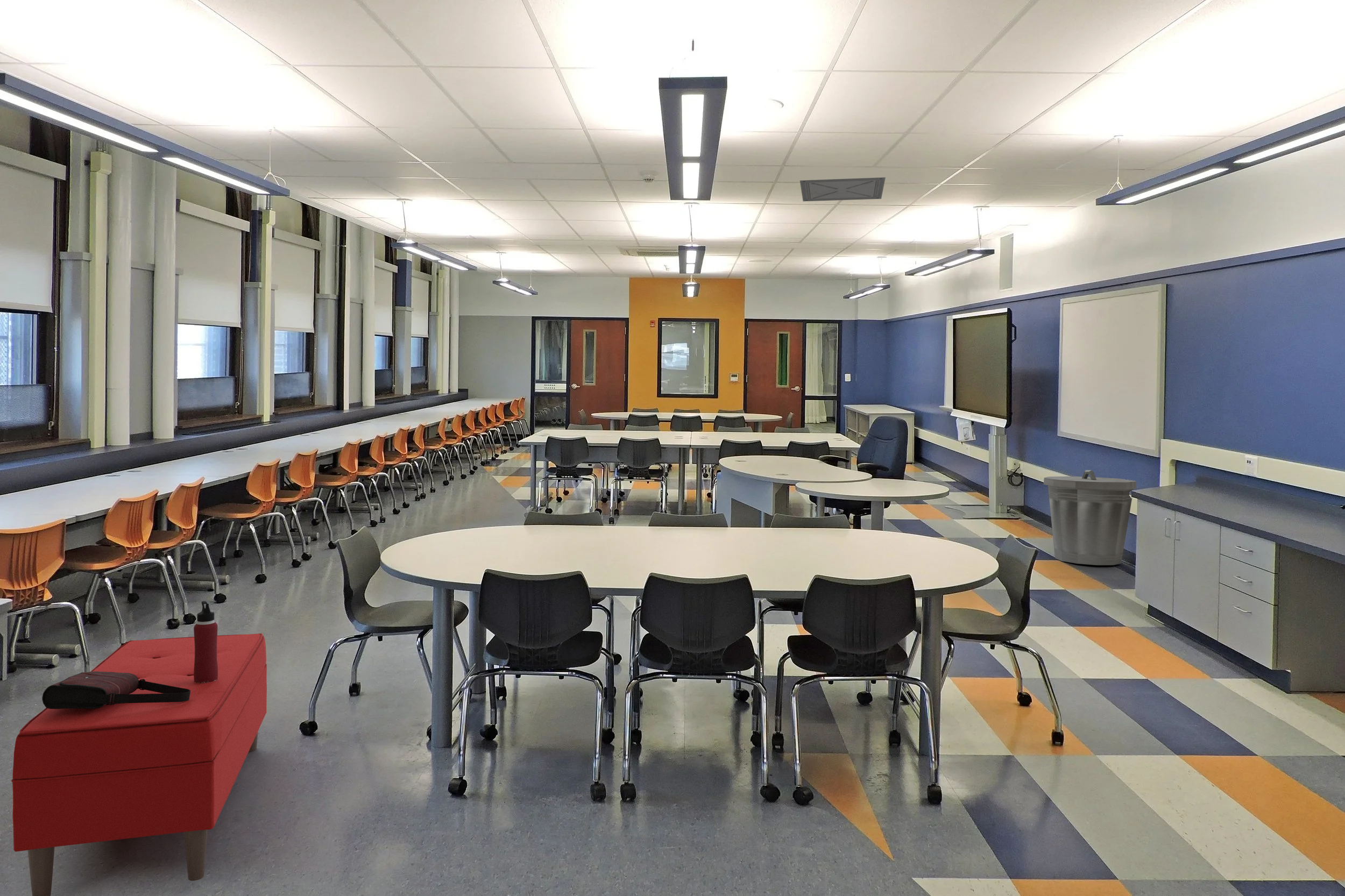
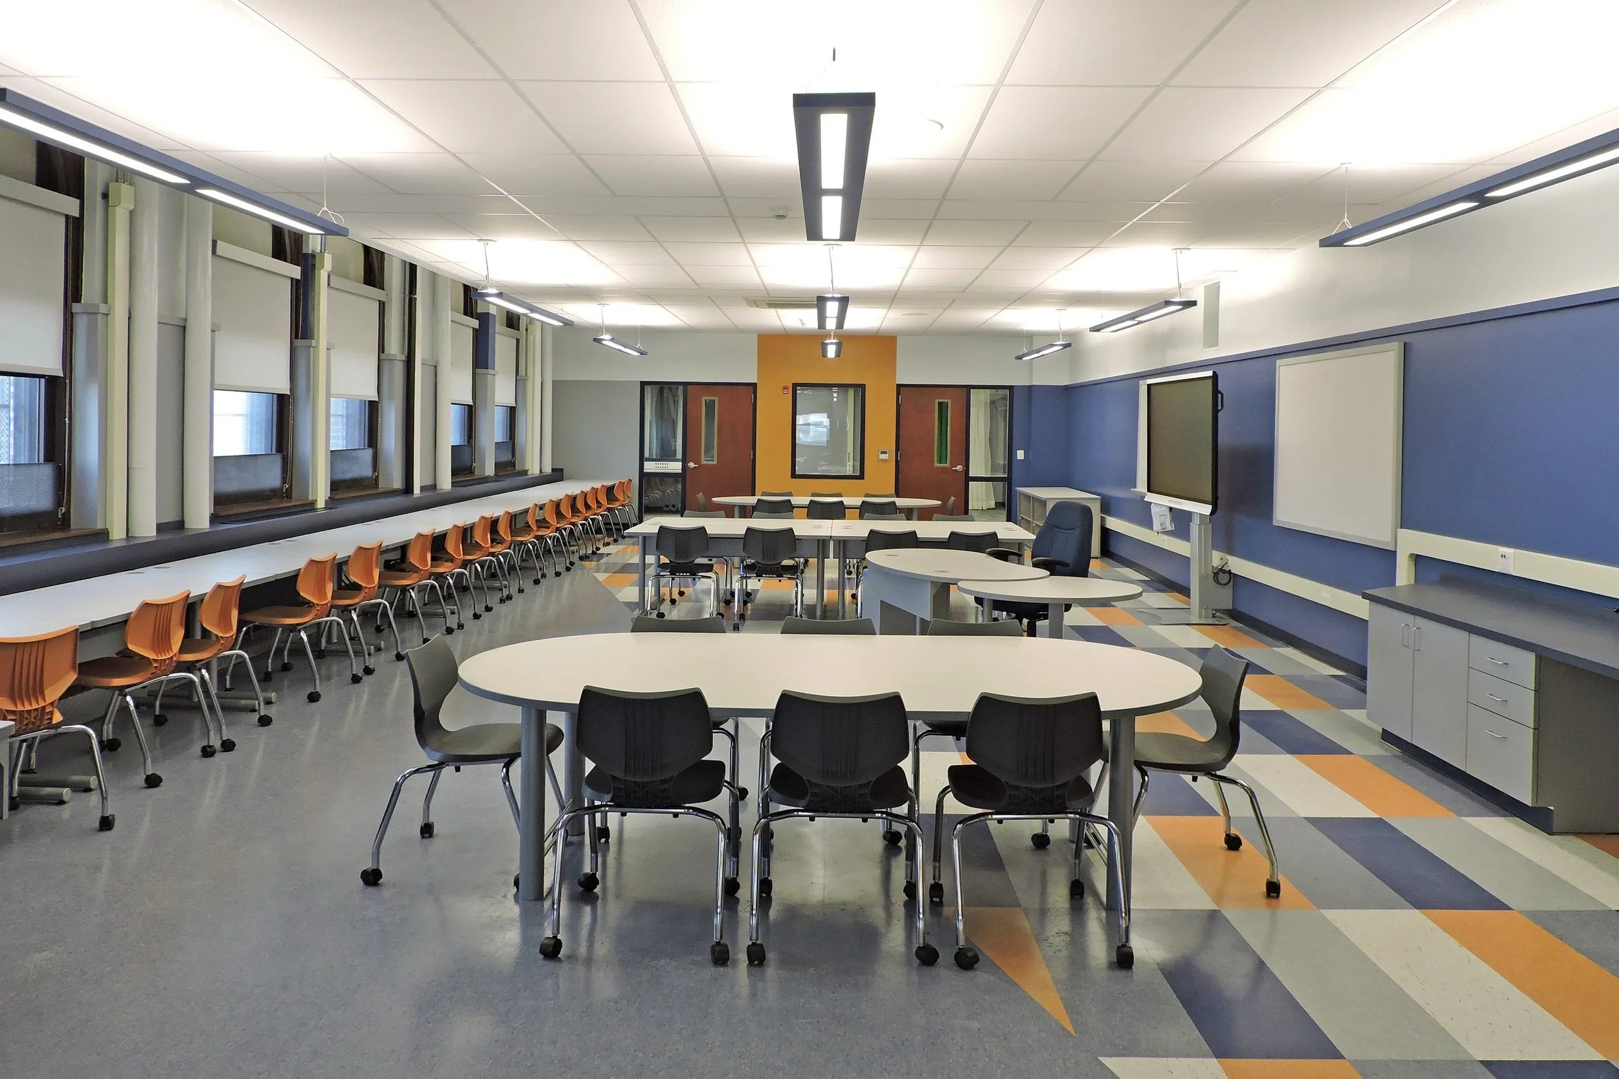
- shoulder bag [41,671,190,709]
- water bottle [193,601,218,683]
- bench [11,633,267,896]
- ceiling vent [799,177,886,202]
- trash can [1043,470,1137,566]
